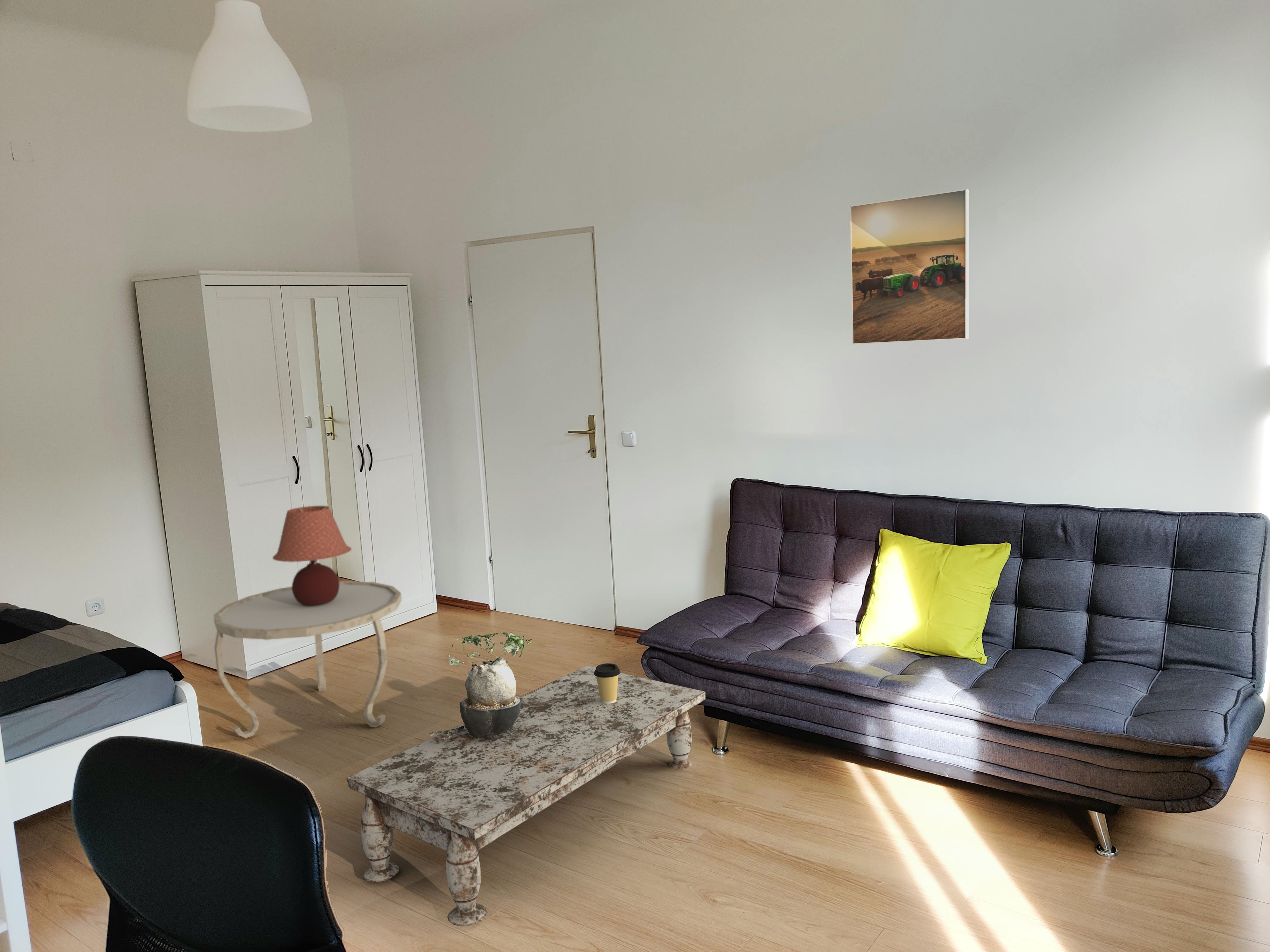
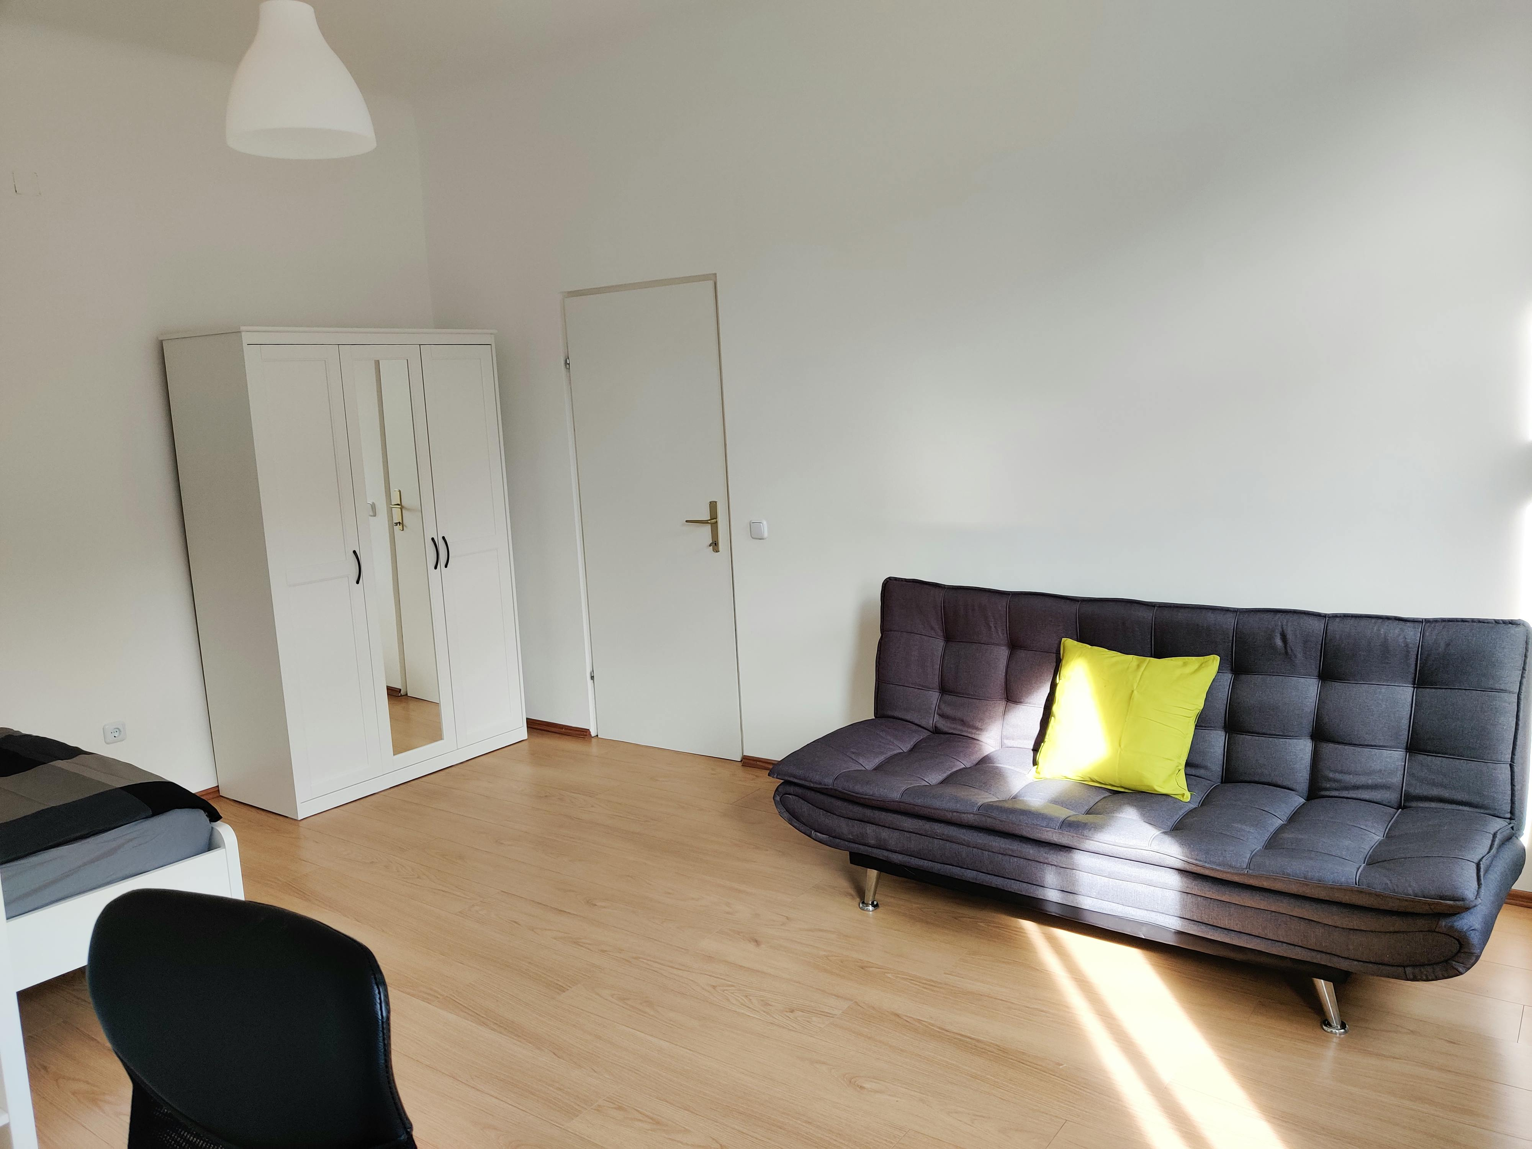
- potted plant [427,631,532,742]
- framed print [850,188,969,345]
- coffee cup [594,663,621,704]
- table lamp [272,506,352,606]
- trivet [213,581,402,738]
- coffee table [346,665,706,927]
